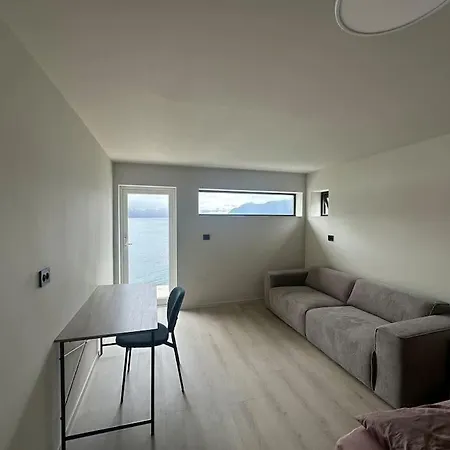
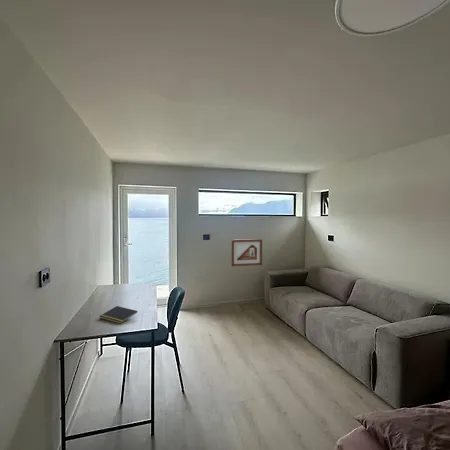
+ notepad [99,305,138,325]
+ picture frame [231,238,263,267]
